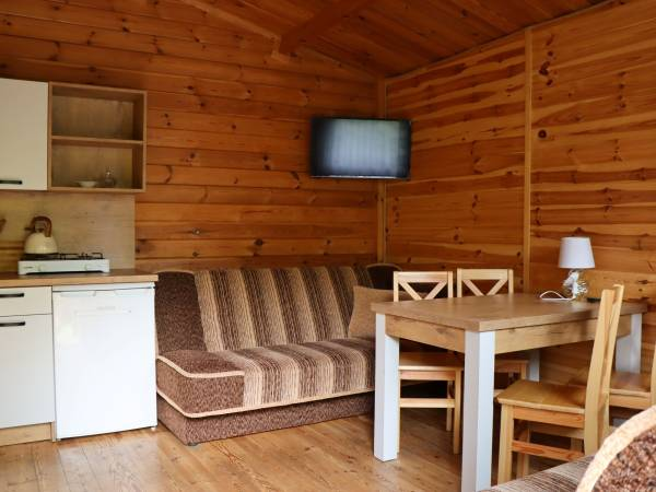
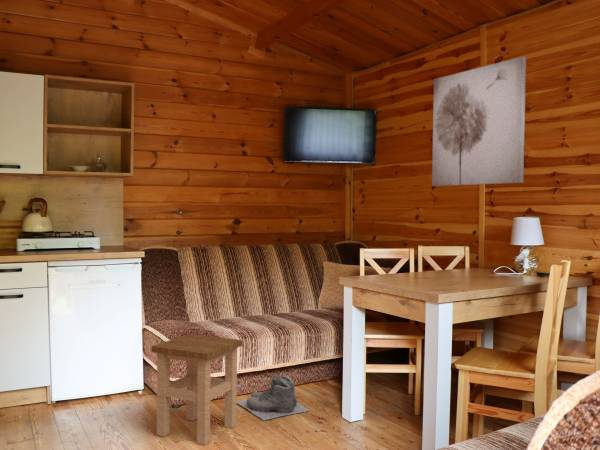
+ wall art [431,55,527,187]
+ stool [150,333,244,447]
+ boots [237,372,310,422]
